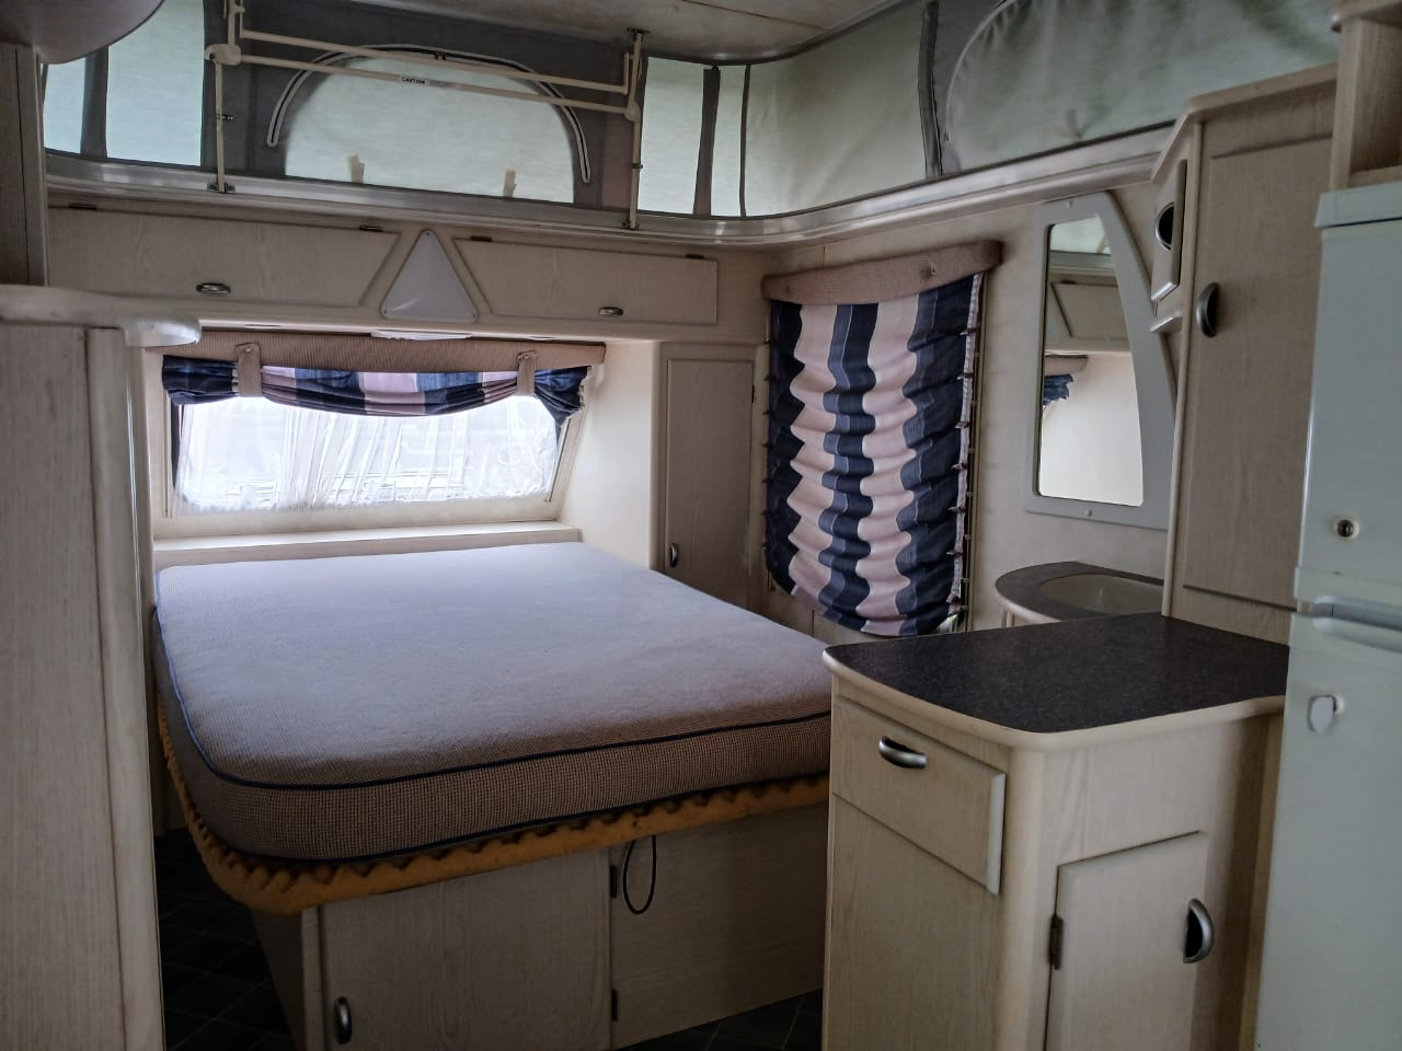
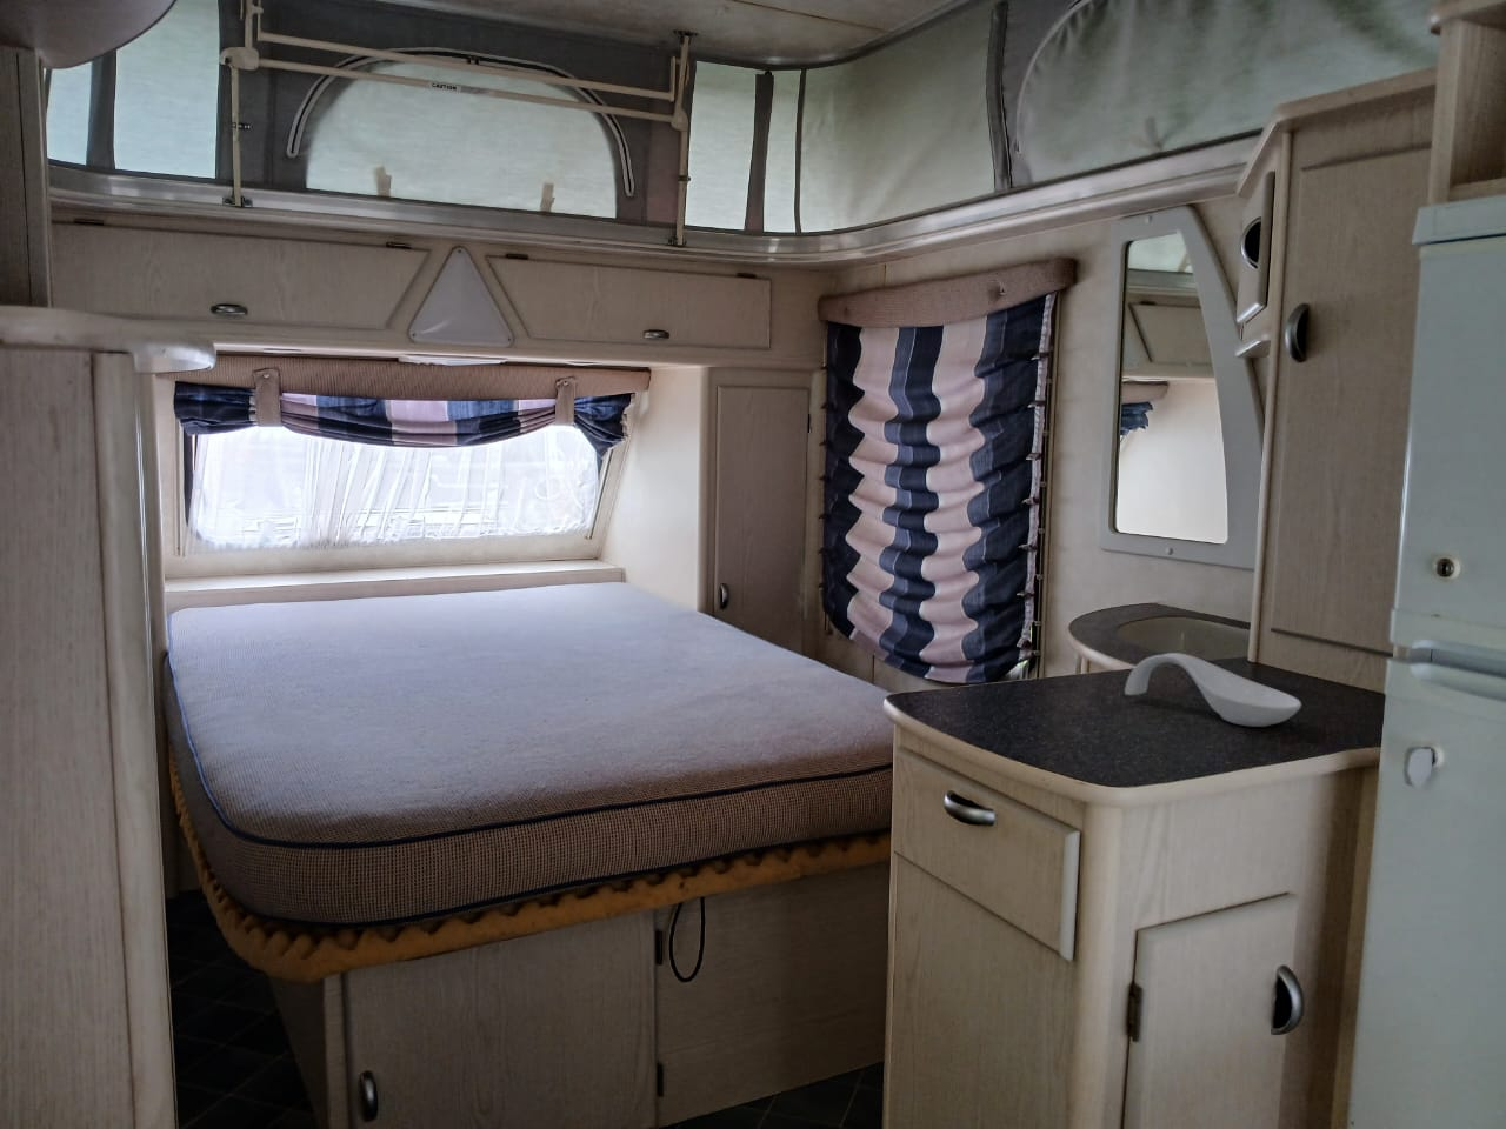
+ spoon rest [1124,651,1302,728]
